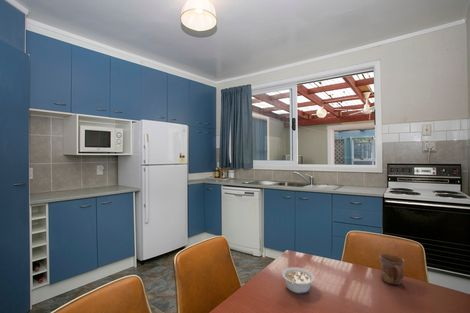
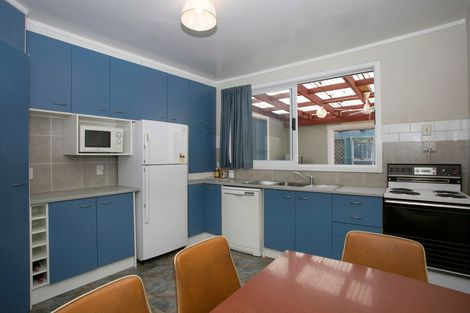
- legume [281,266,316,295]
- mug [379,253,405,286]
